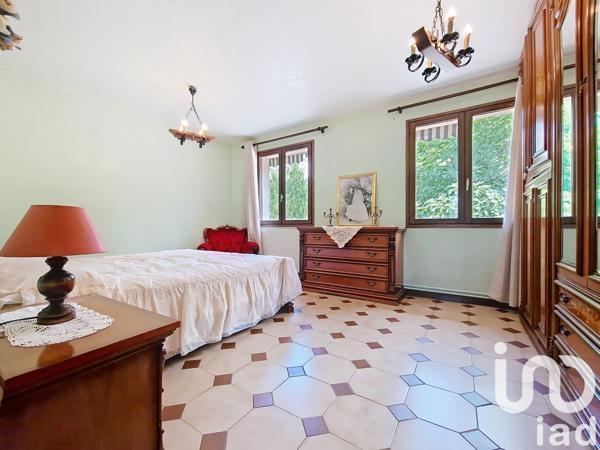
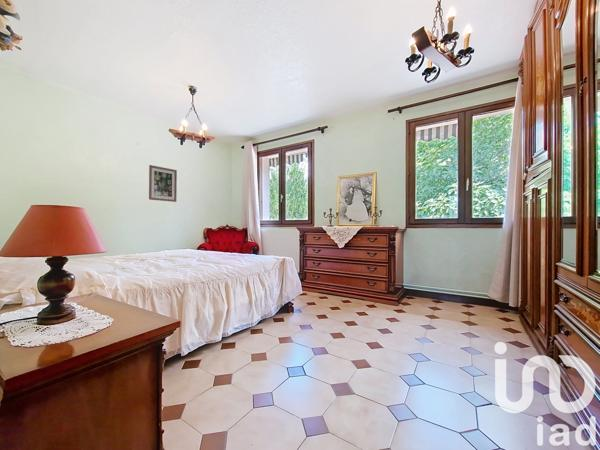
+ wall art [148,164,178,203]
